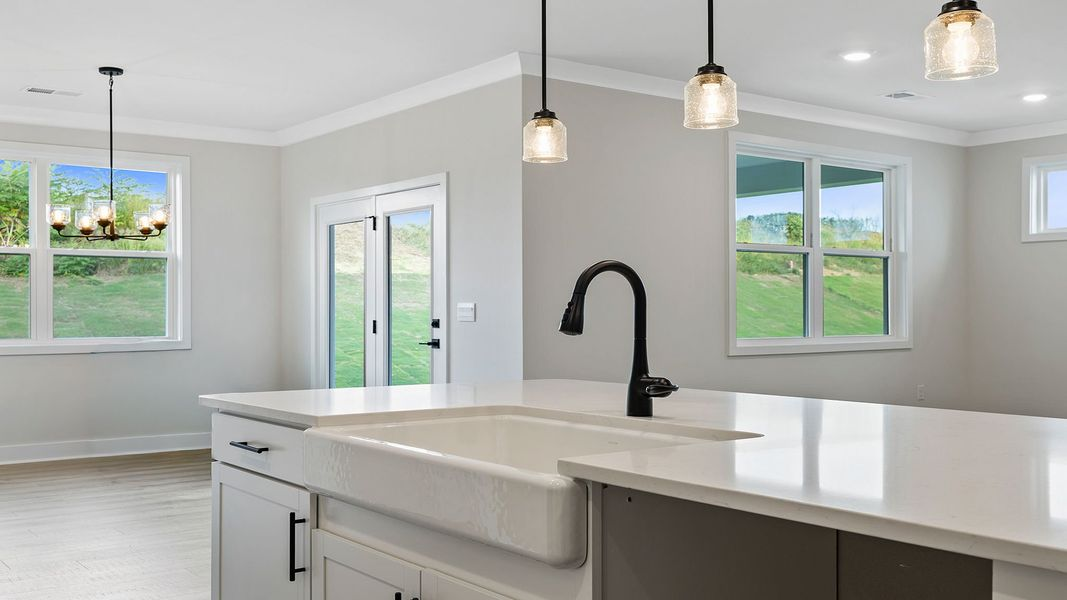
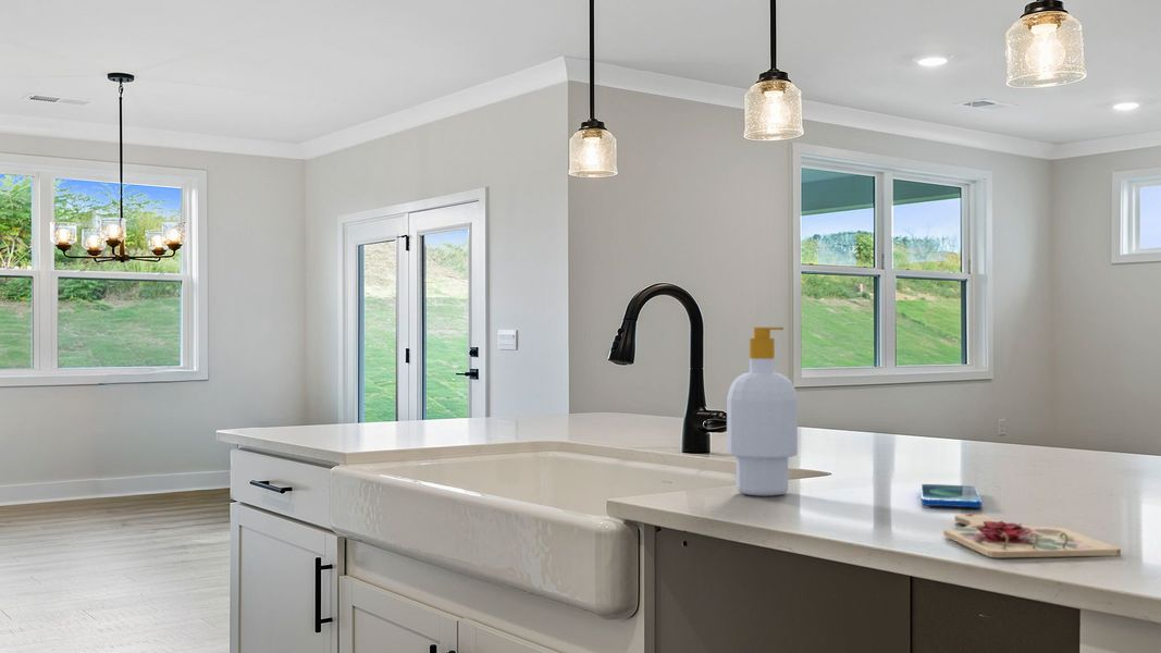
+ soap bottle [726,326,799,497]
+ cutting board [942,513,1122,558]
+ smartphone [919,483,983,508]
